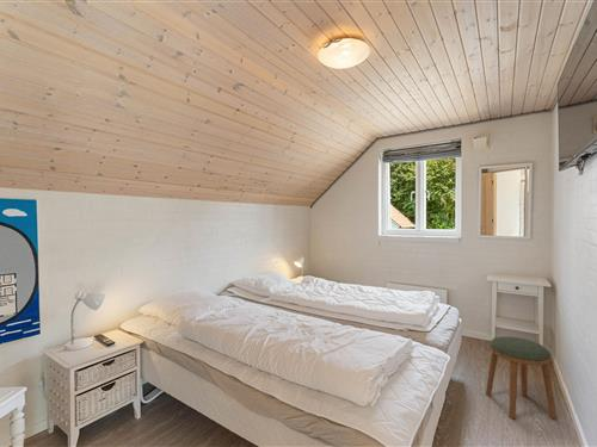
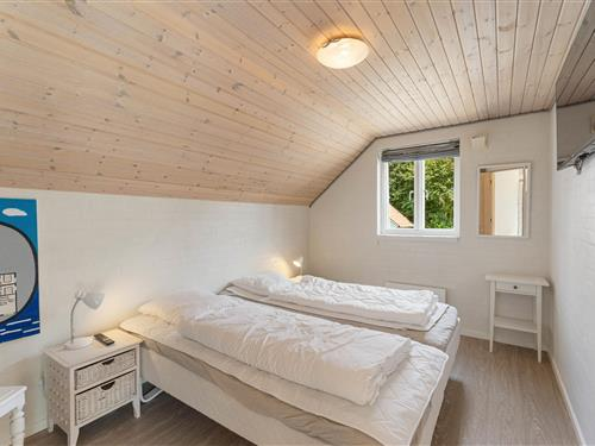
- stool [485,335,558,421]
